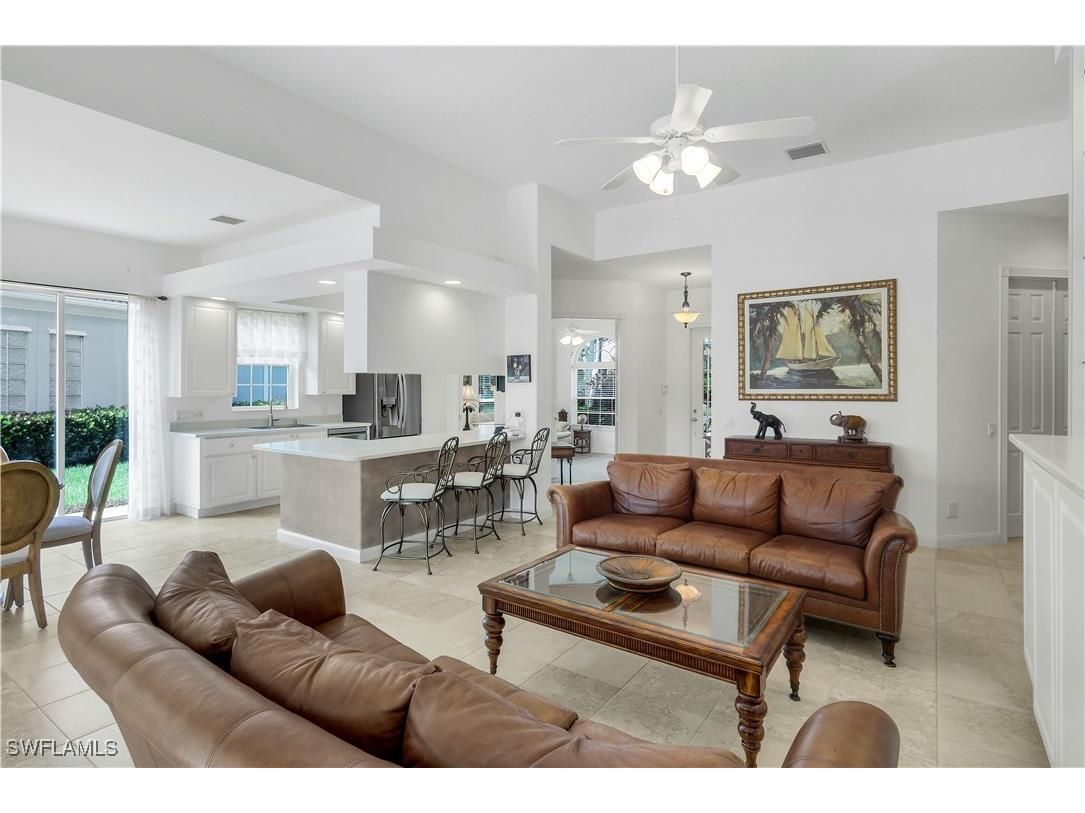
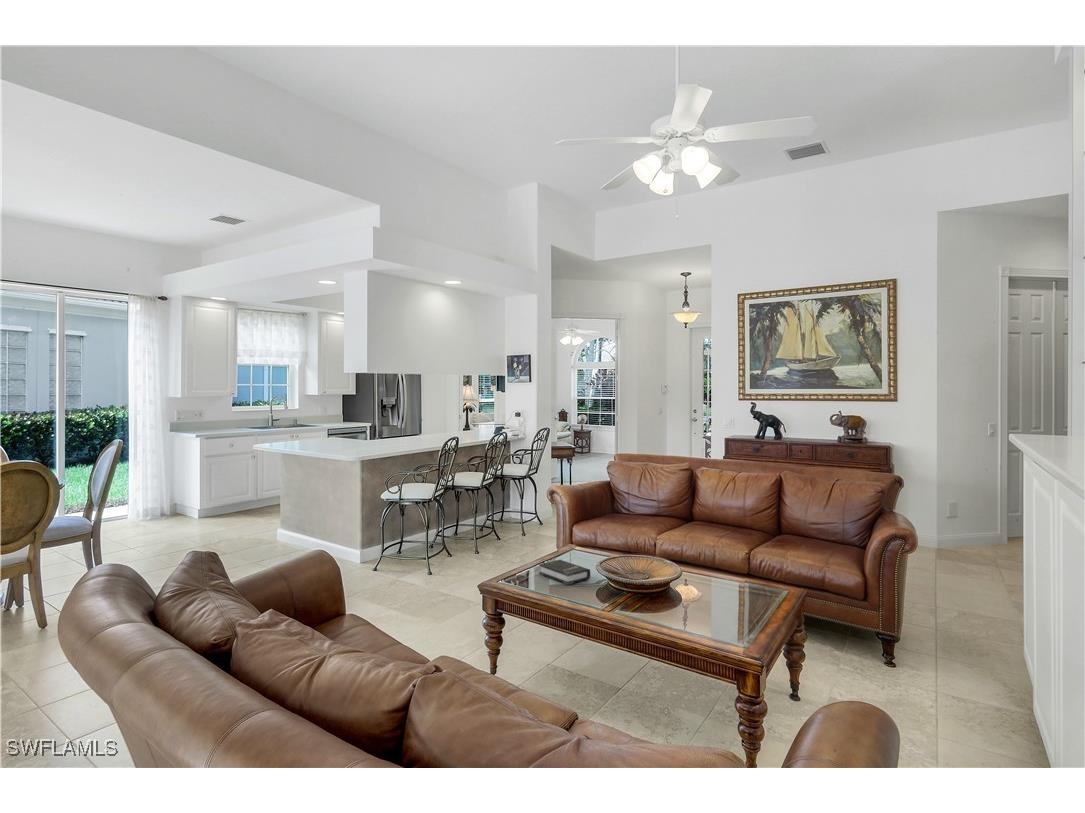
+ hardback book [538,559,591,586]
